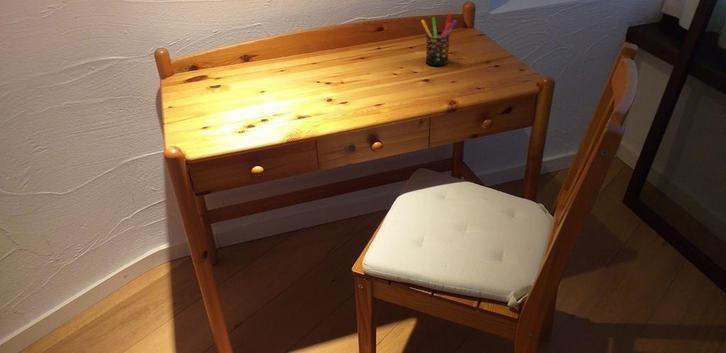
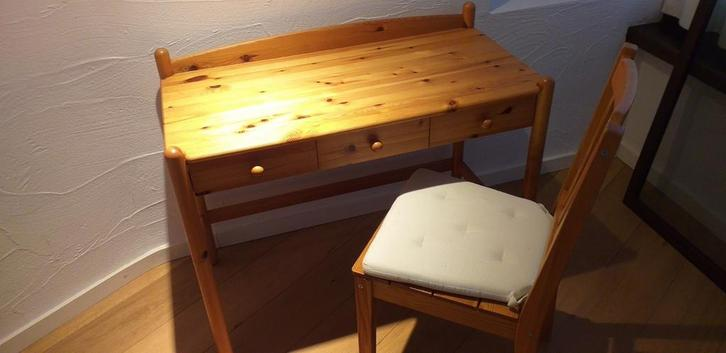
- pen holder [420,12,458,66]
